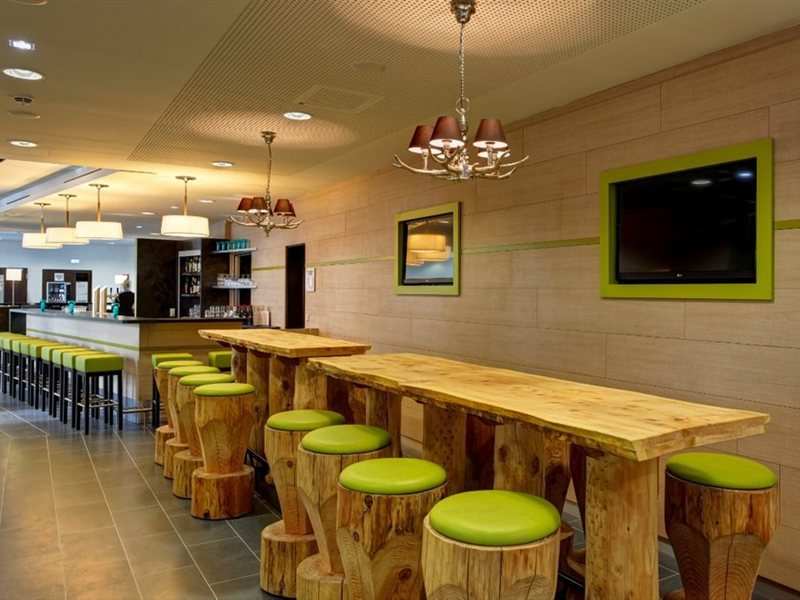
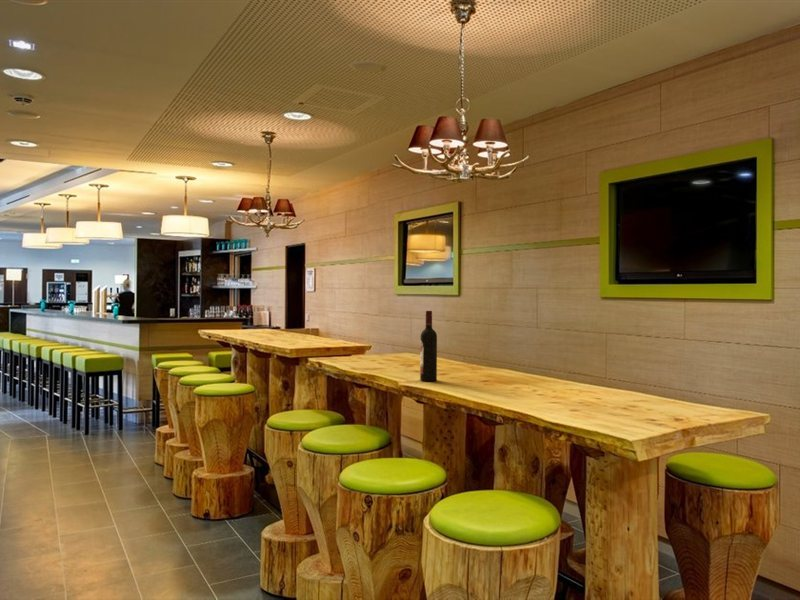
+ wine bottle [419,310,438,382]
